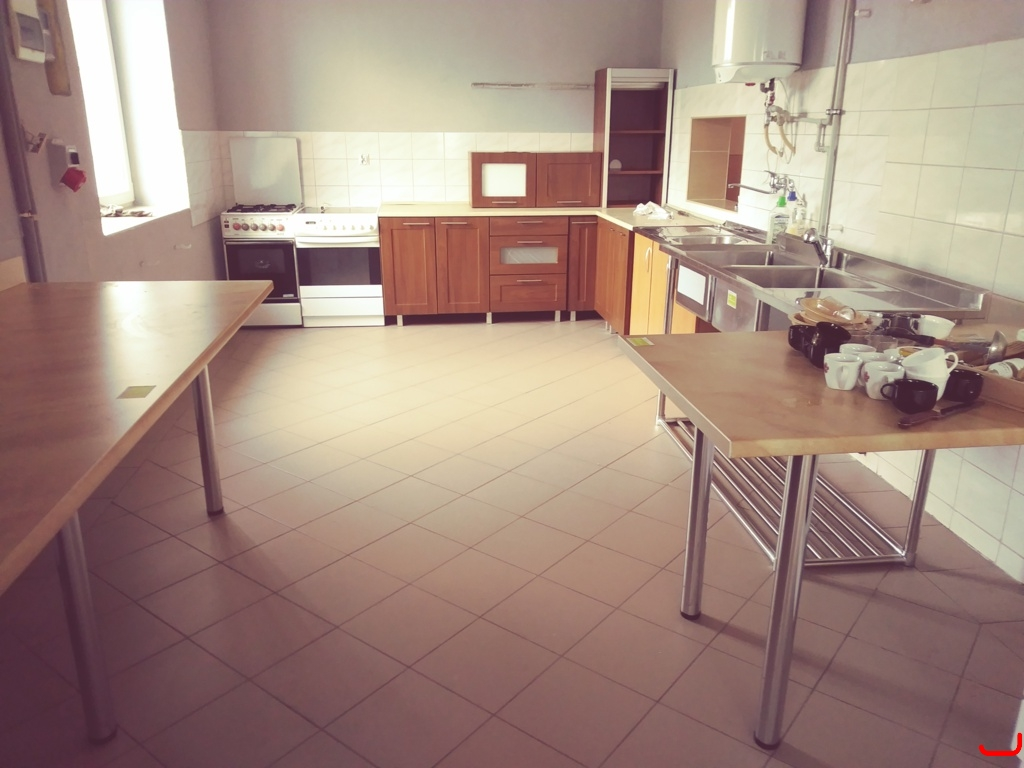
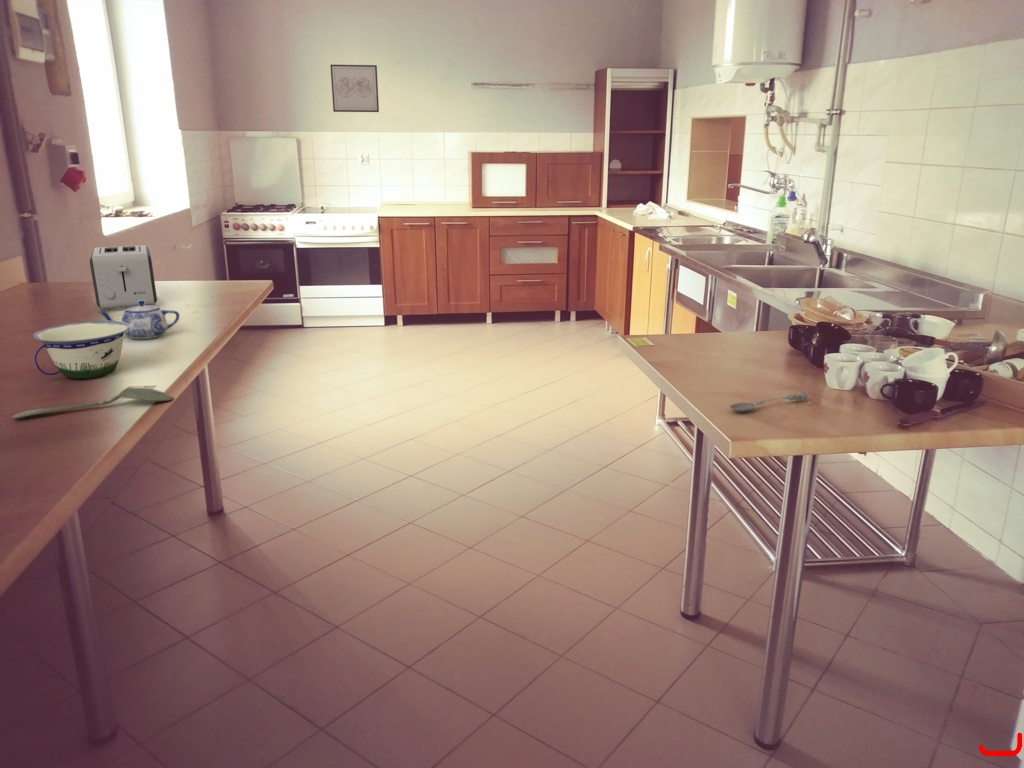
+ spoon [12,386,174,420]
+ wall art [329,64,380,113]
+ soupspoon [729,391,809,413]
+ teapot [97,300,180,340]
+ toaster [89,244,158,311]
+ bowl [32,320,130,380]
